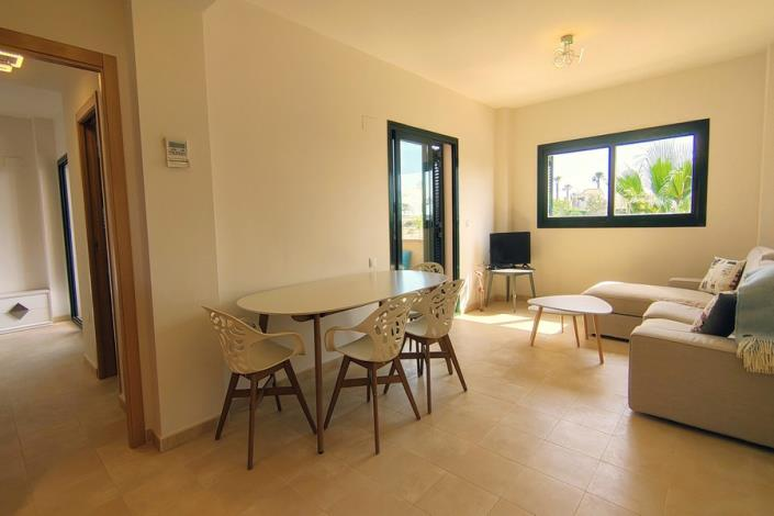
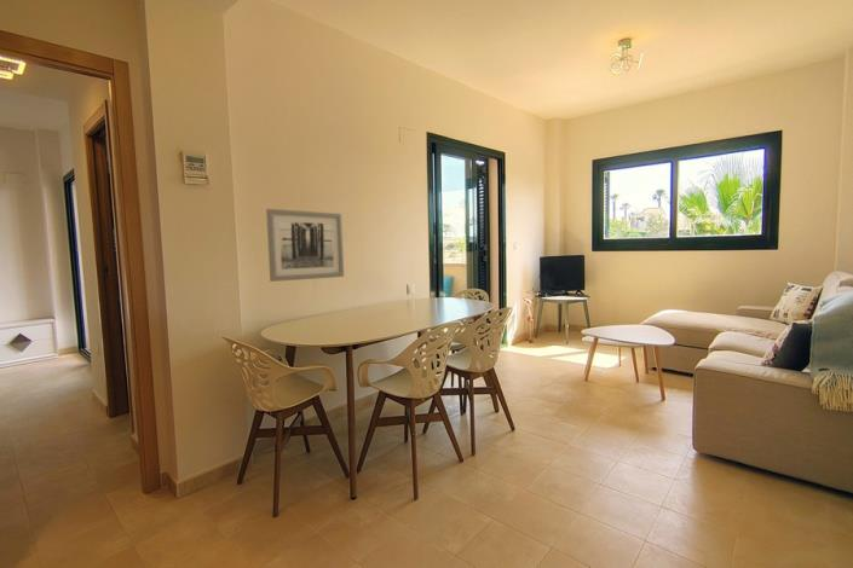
+ wall art [265,208,345,283]
